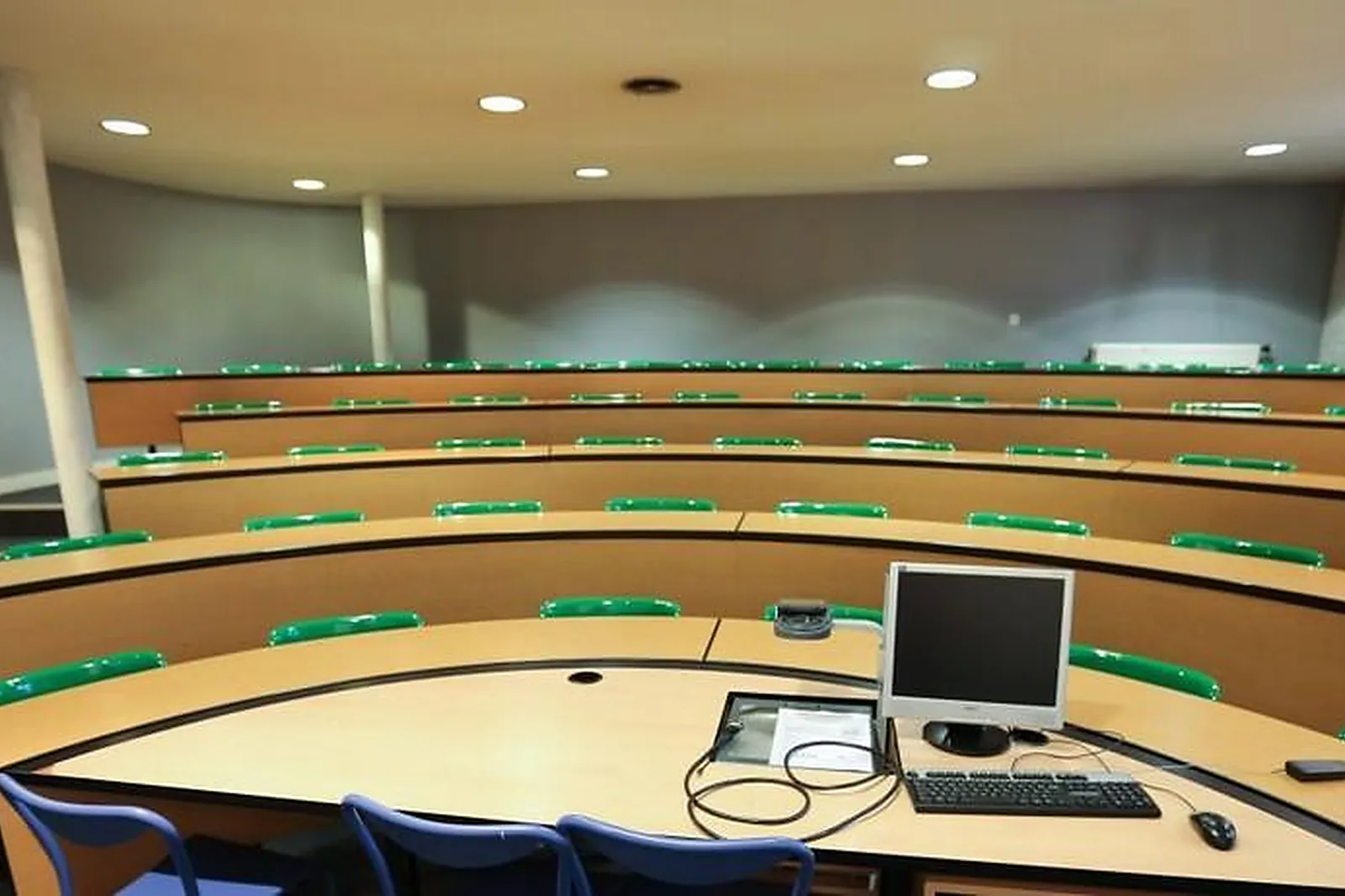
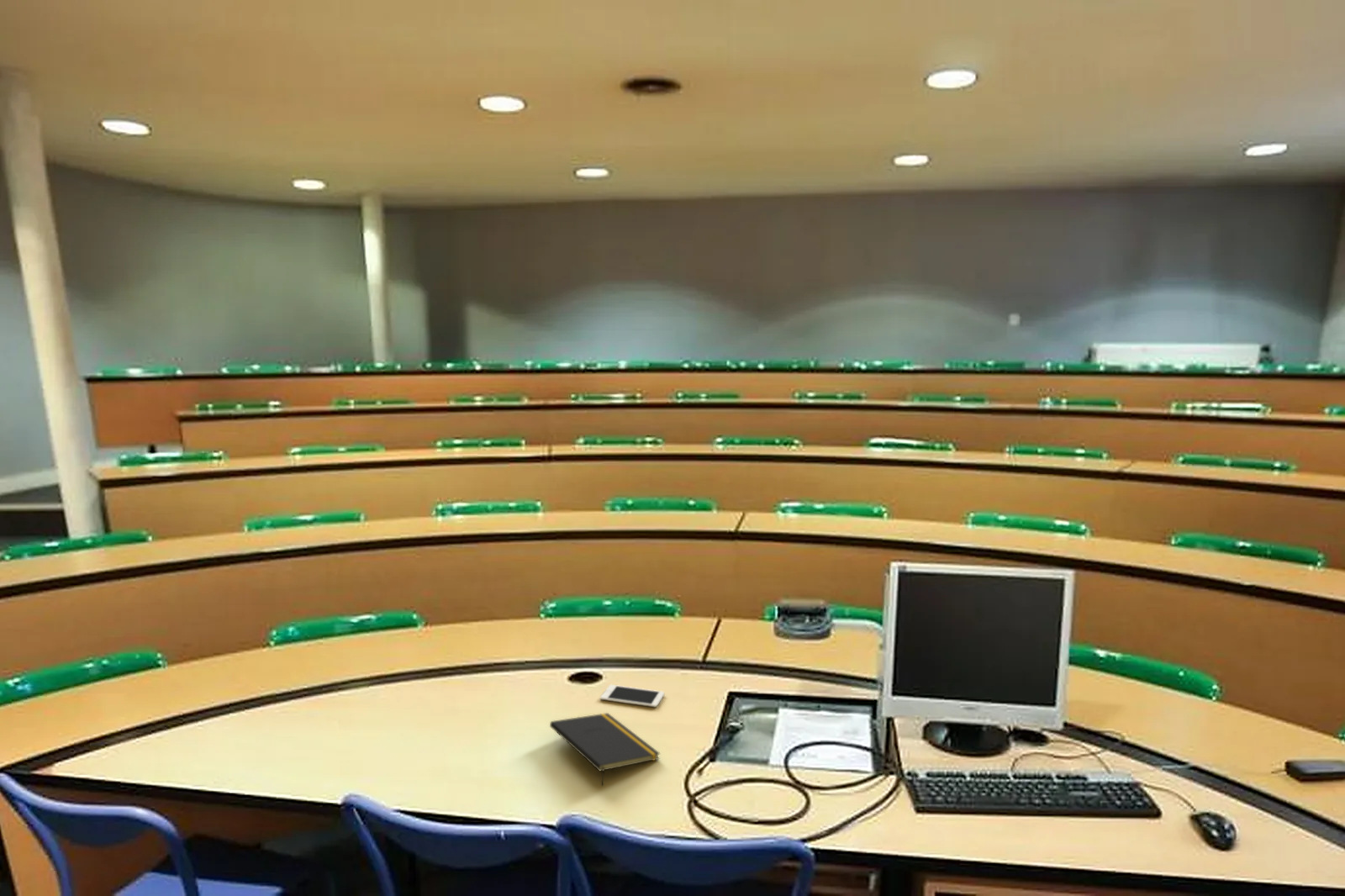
+ cell phone [599,684,665,708]
+ notepad [549,712,661,787]
